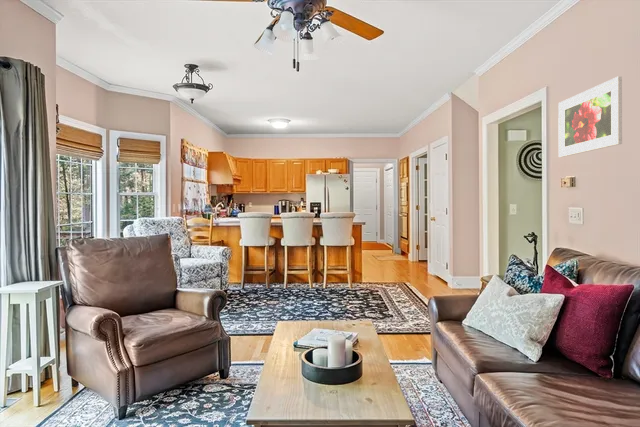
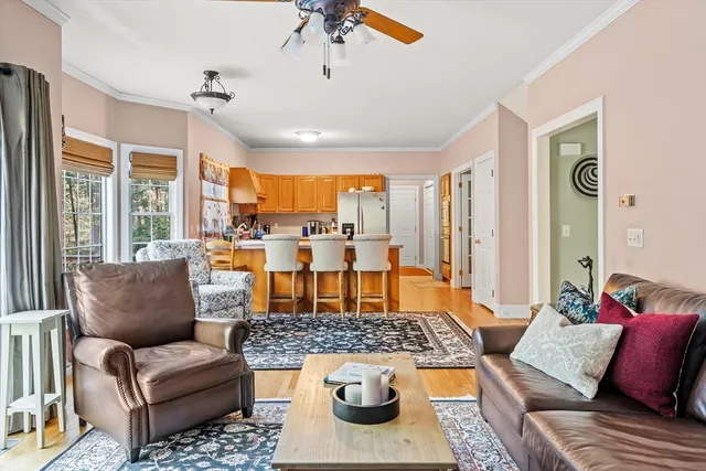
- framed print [557,75,623,158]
